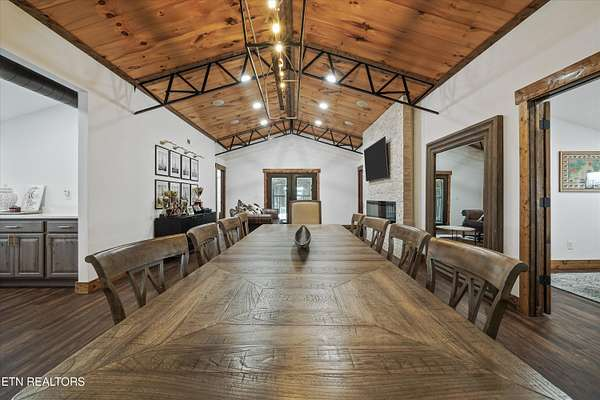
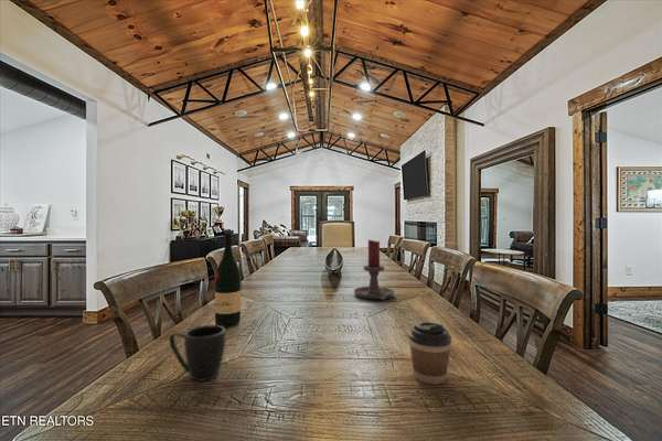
+ coffee cup [407,321,452,386]
+ wine bottle [214,229,242,327]
+ candle holder [353,239,395,300]
+ mug [168,324,226,381]
